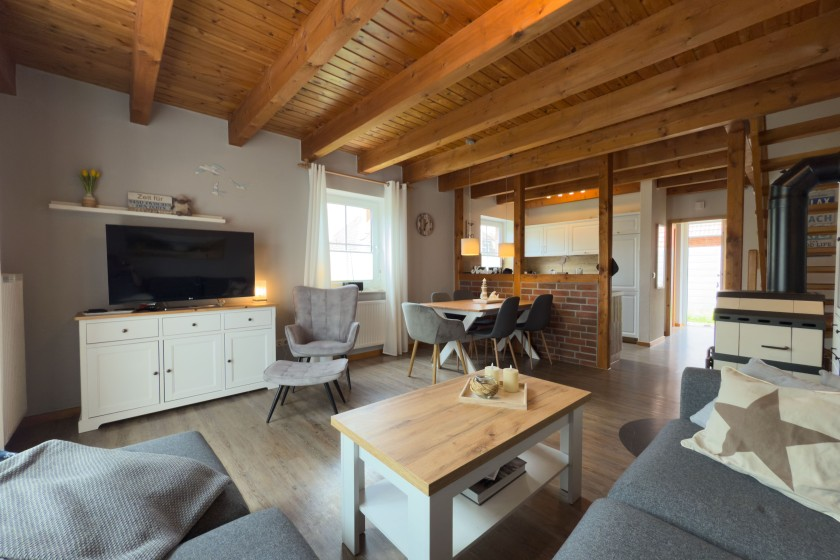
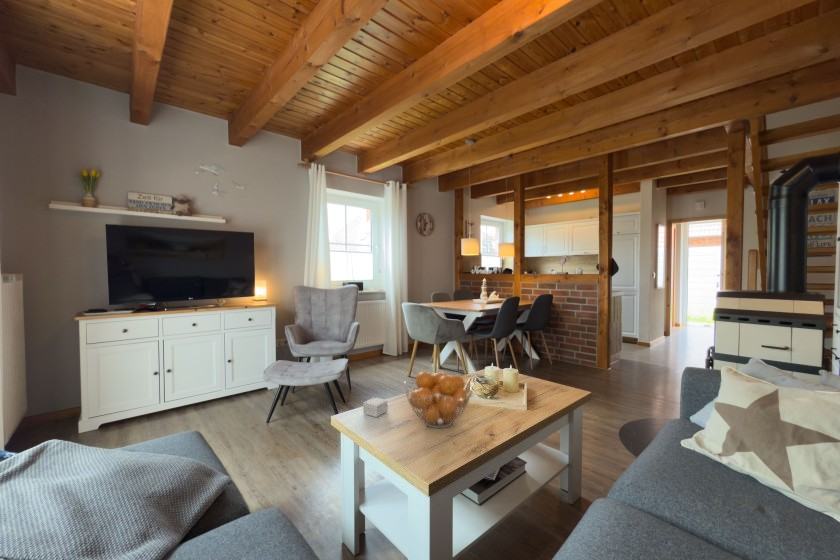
+ fruit basket [403,371,474,429]
+ small box [362,396,388,418]
